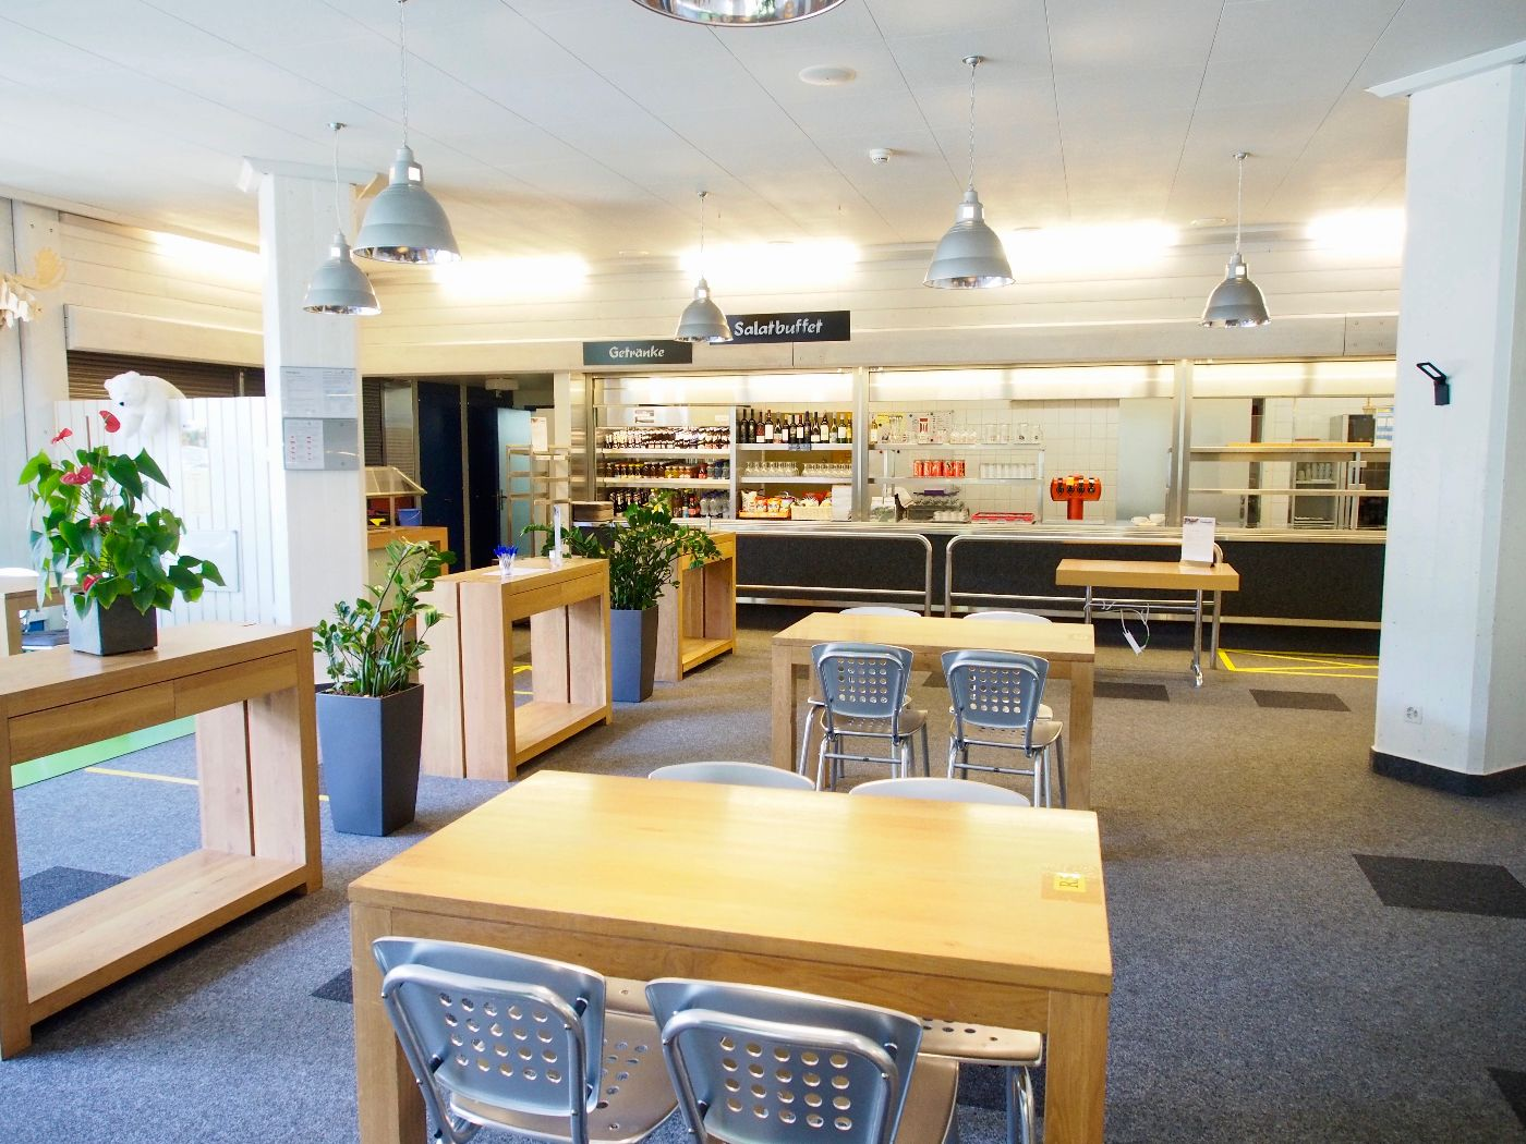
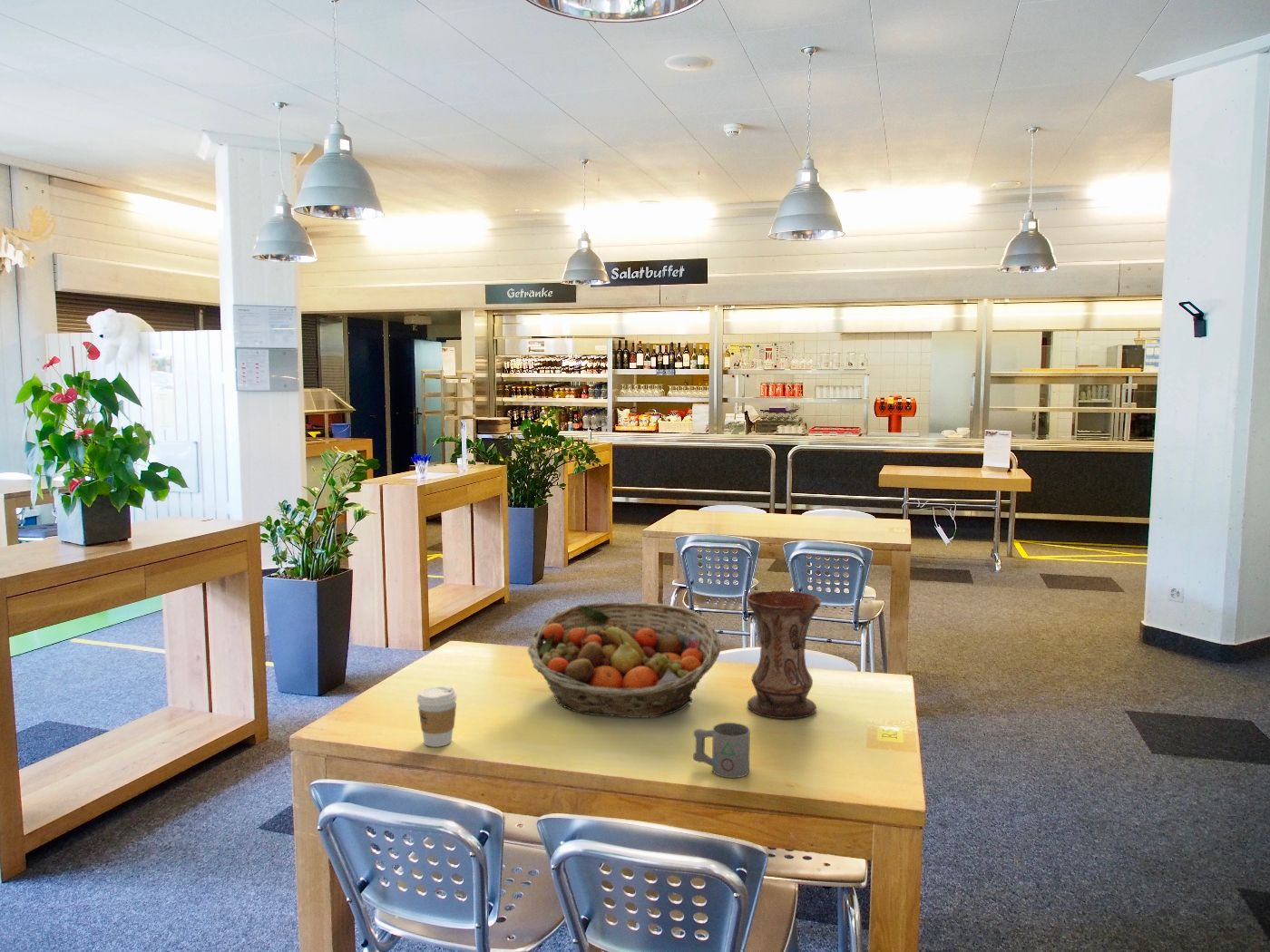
+ fruit basket [527,601,721,719]
+ coffee cup [416,685,458,748]
+ vase [746,590,822,720]
+ mug [692,722,751,779]
